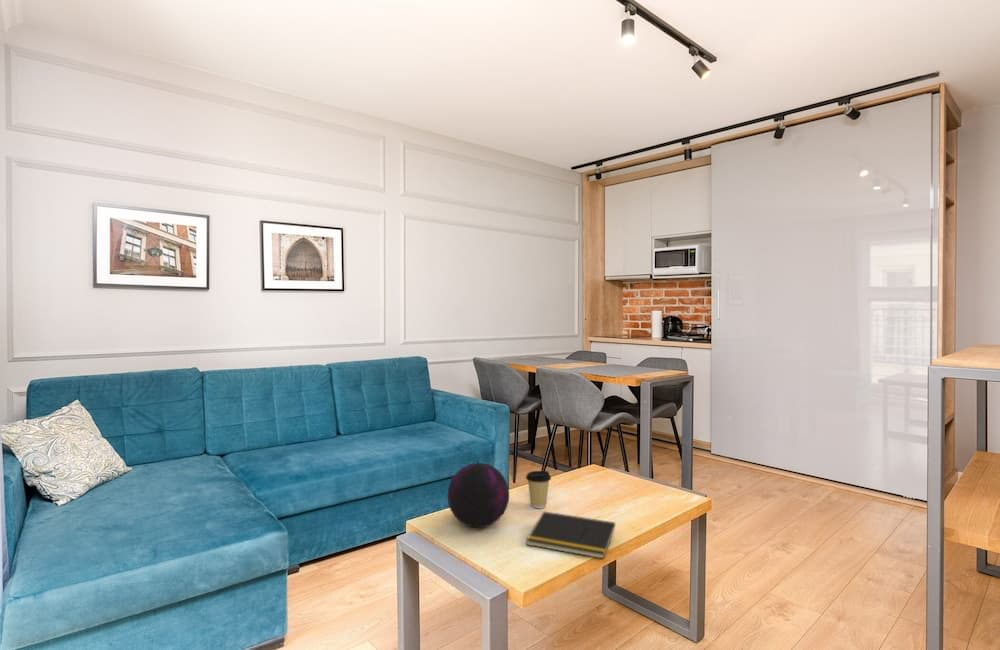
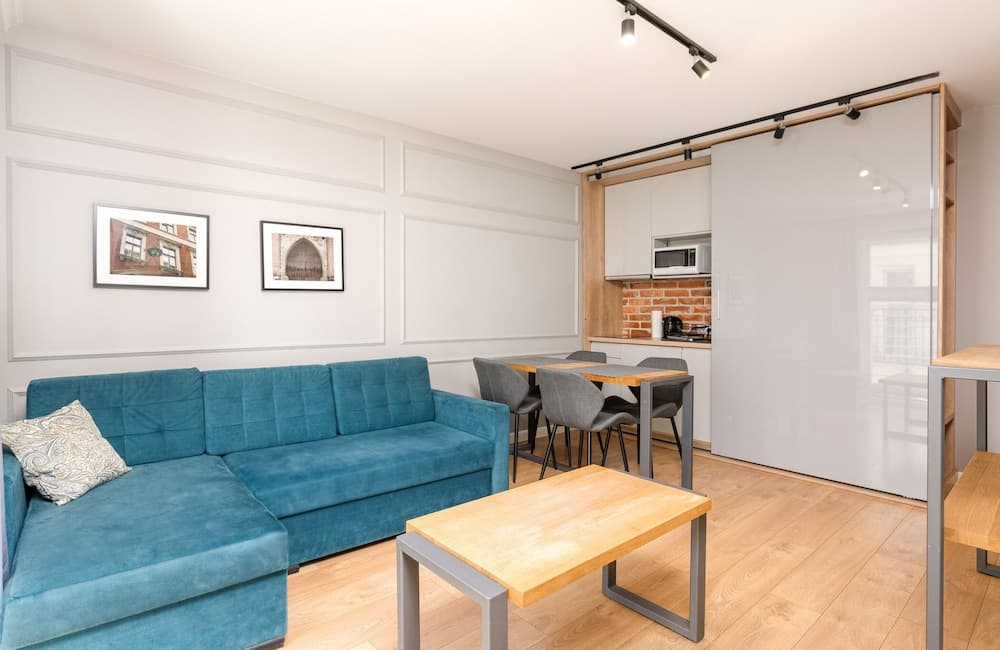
- coffee cup [525,470,552,509]
- decorative orb [446,462,510,529]
- notepad [525,510,616,560]
